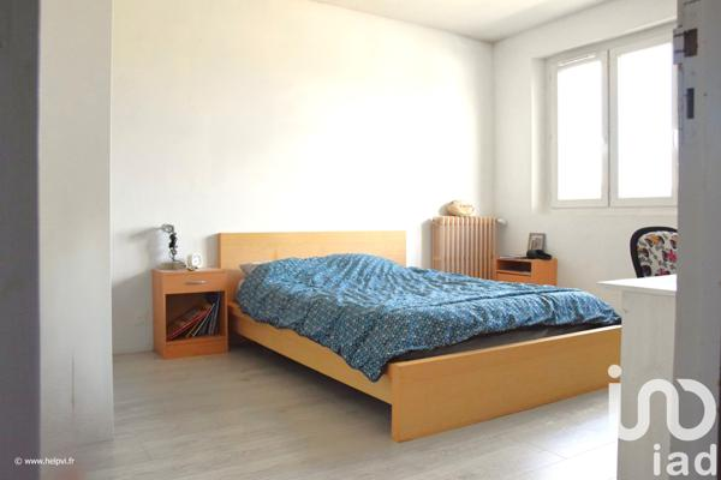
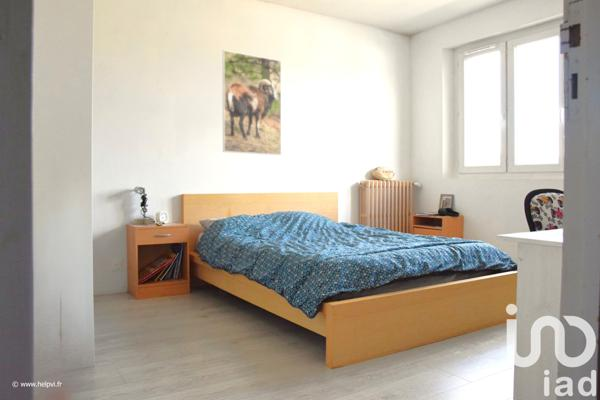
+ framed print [222,49,282,156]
